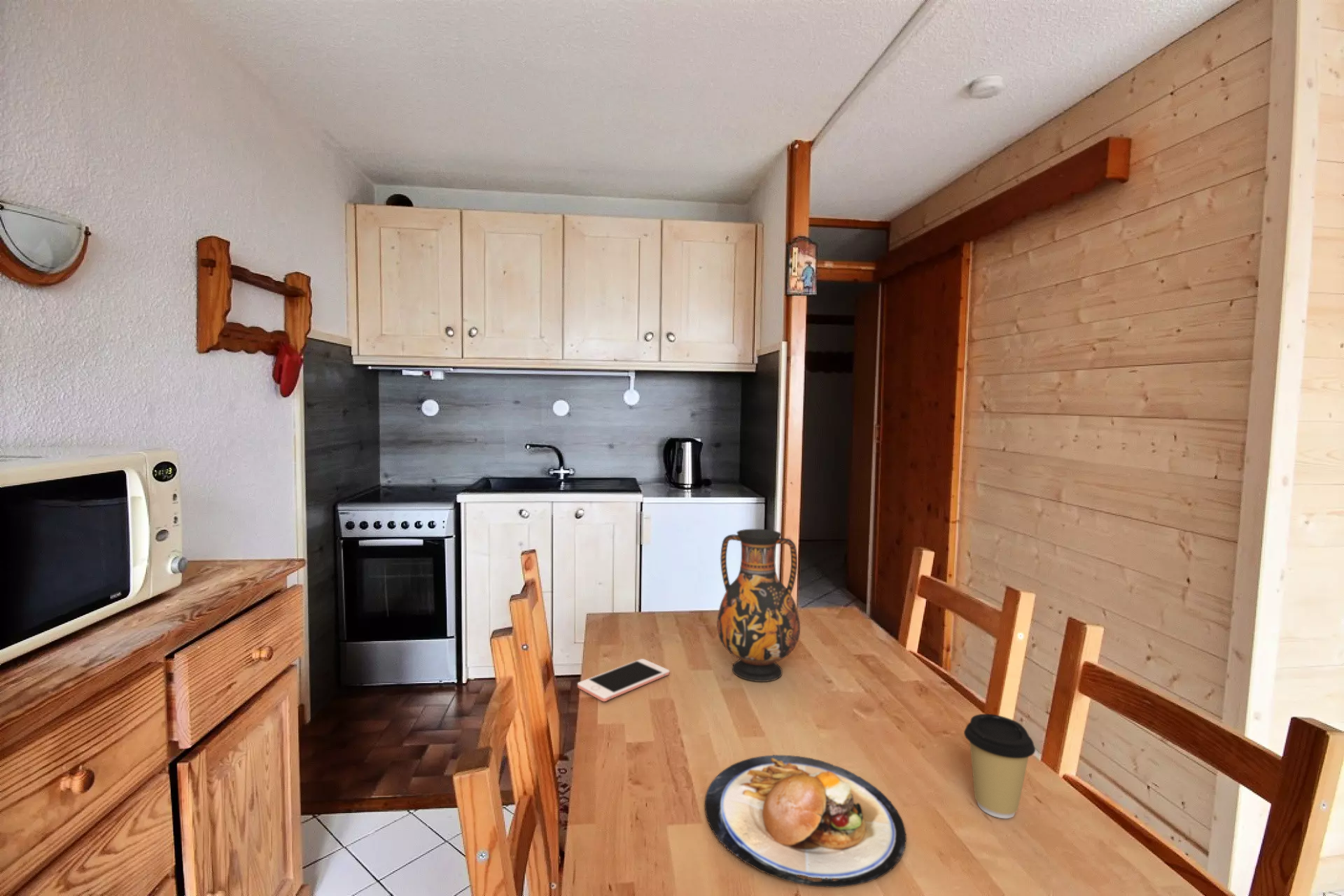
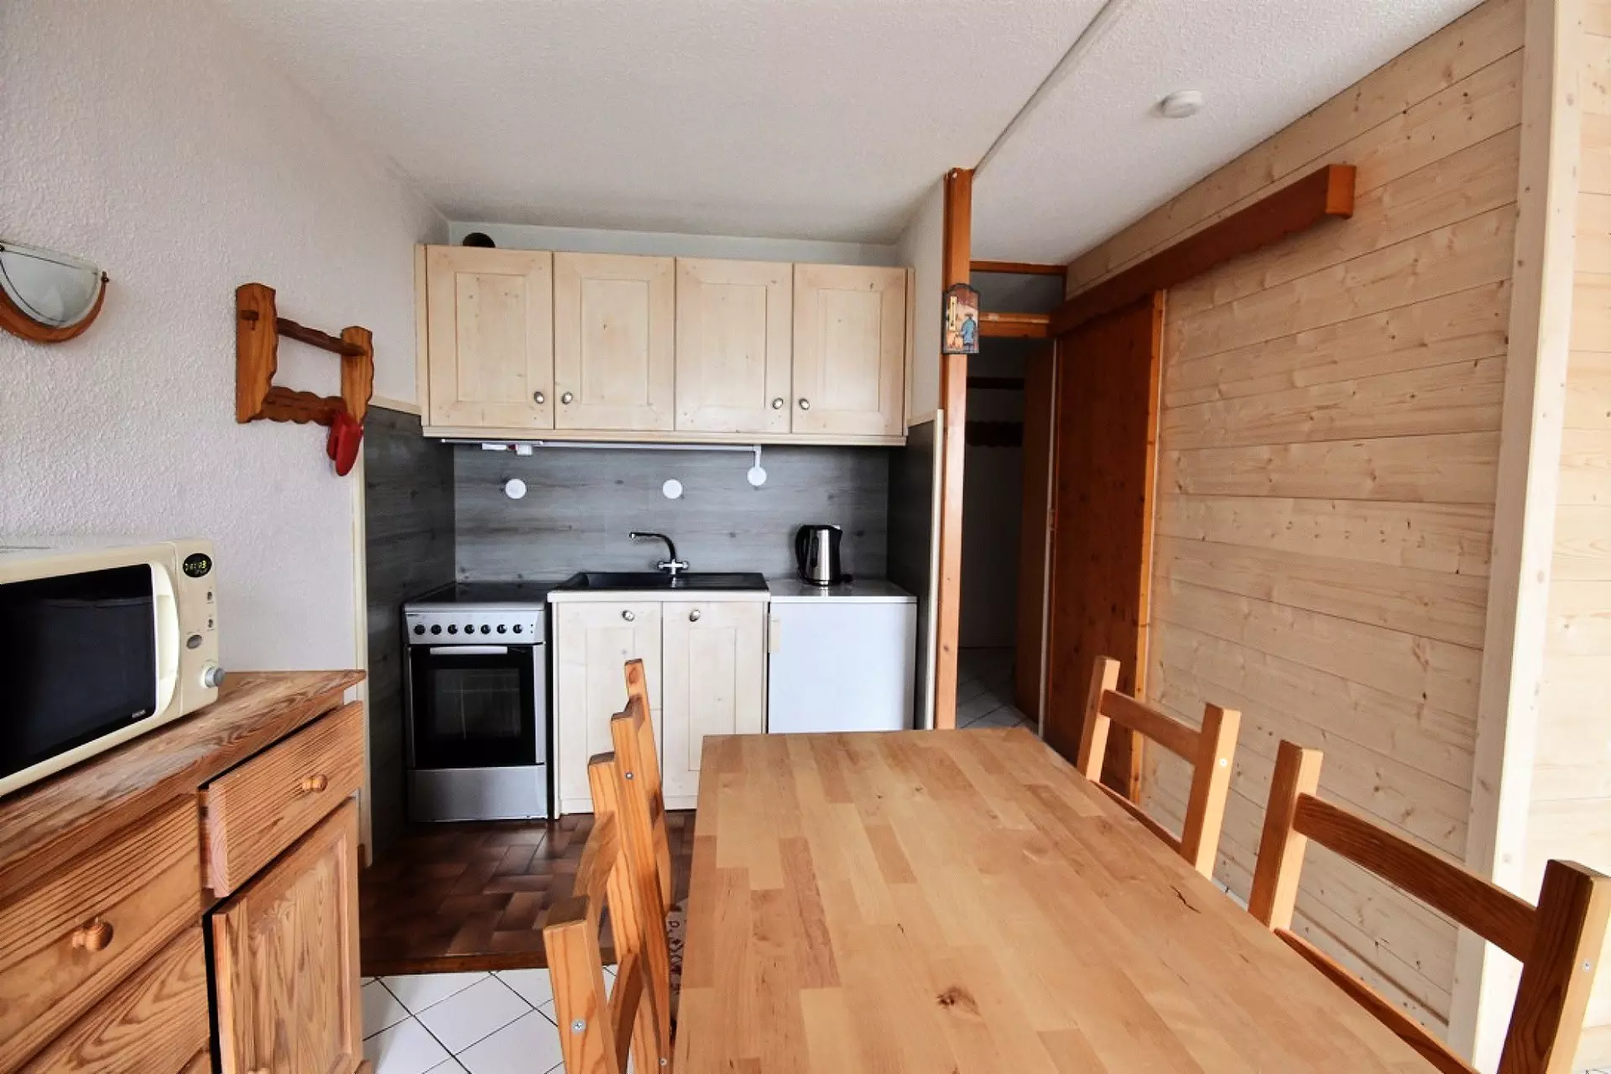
- coffee cup [963,713,1036,819]
- vase [716,528,801,682]
- plate [704,755,907,888]
- cell phone [577,658,670,702]
